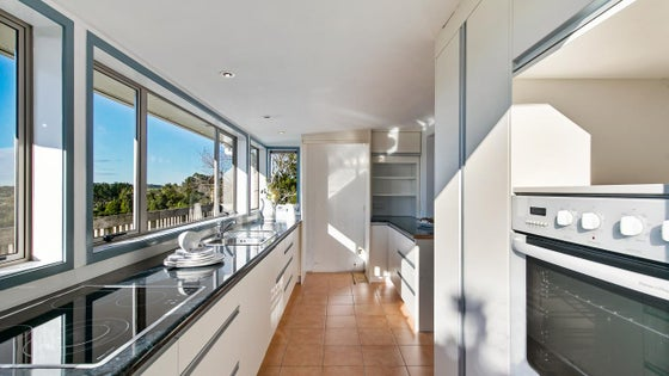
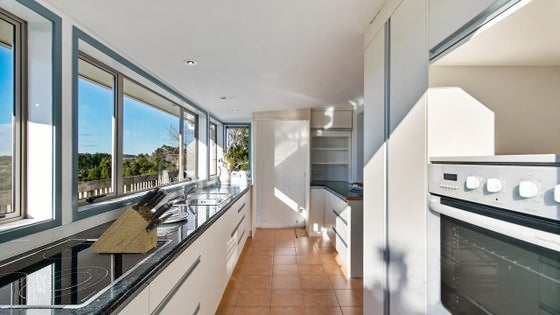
+ knife block [89,184,176,254]
